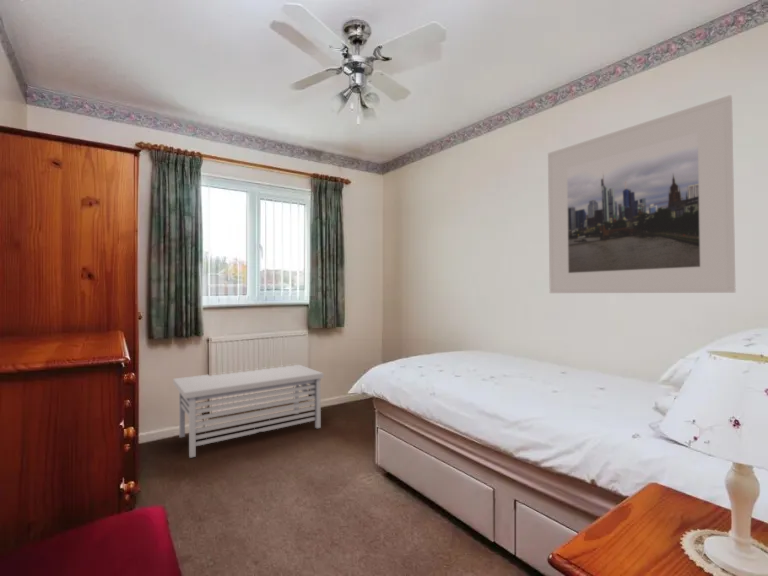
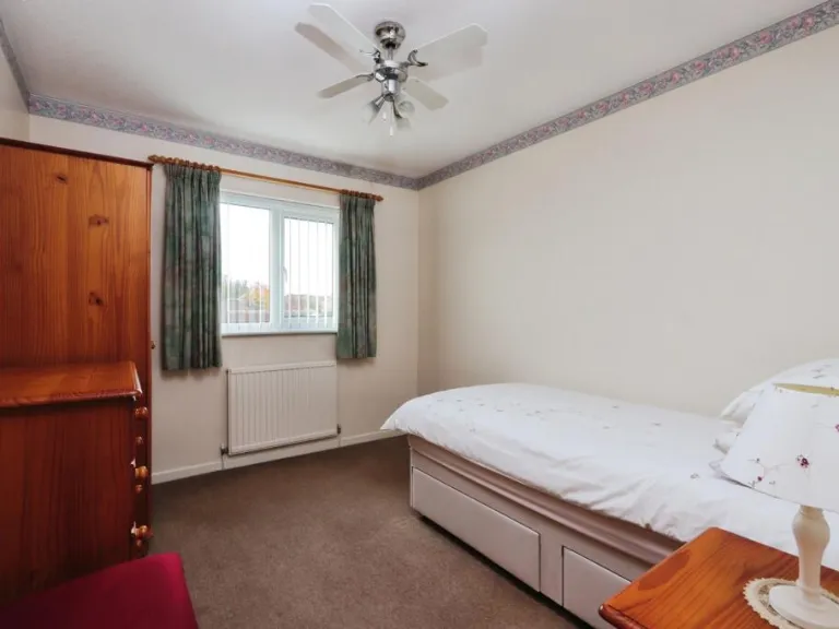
- storage bench [172,364,325,459]
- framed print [547,94,737,294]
